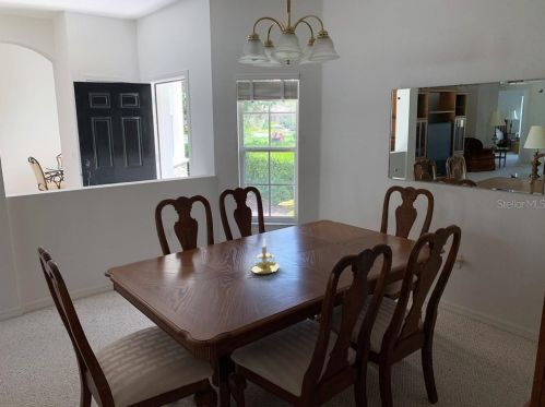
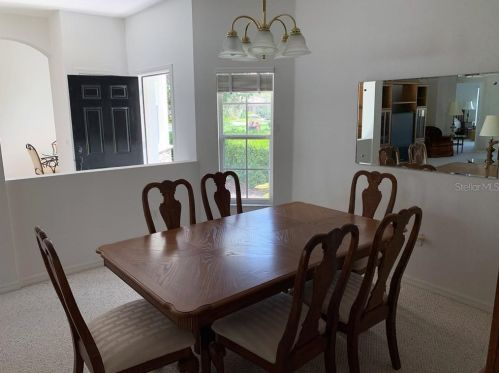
- candle holder [249,237,280,275]
